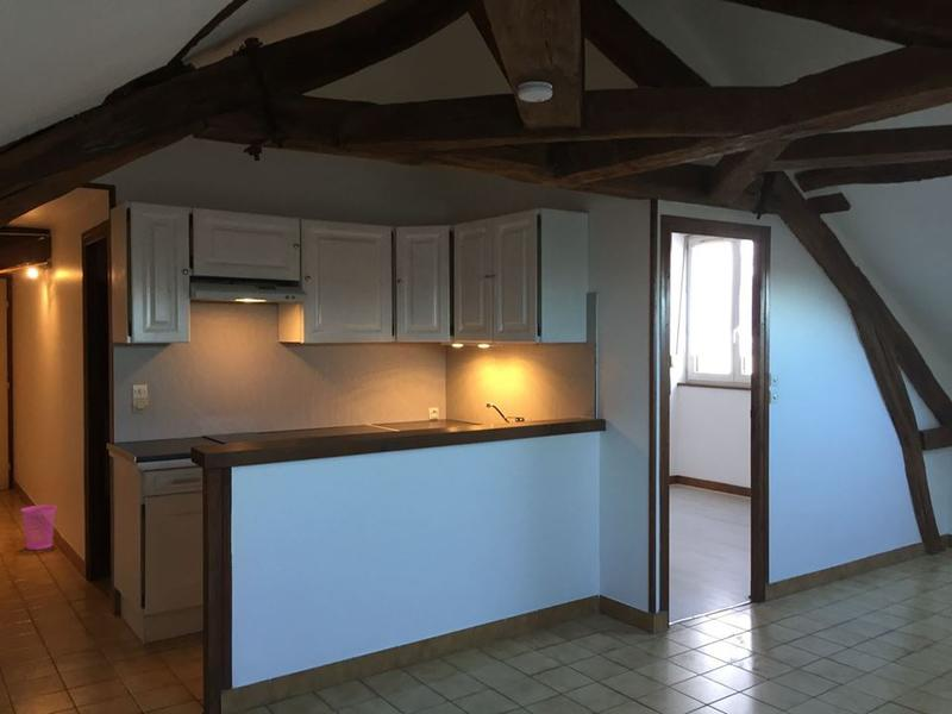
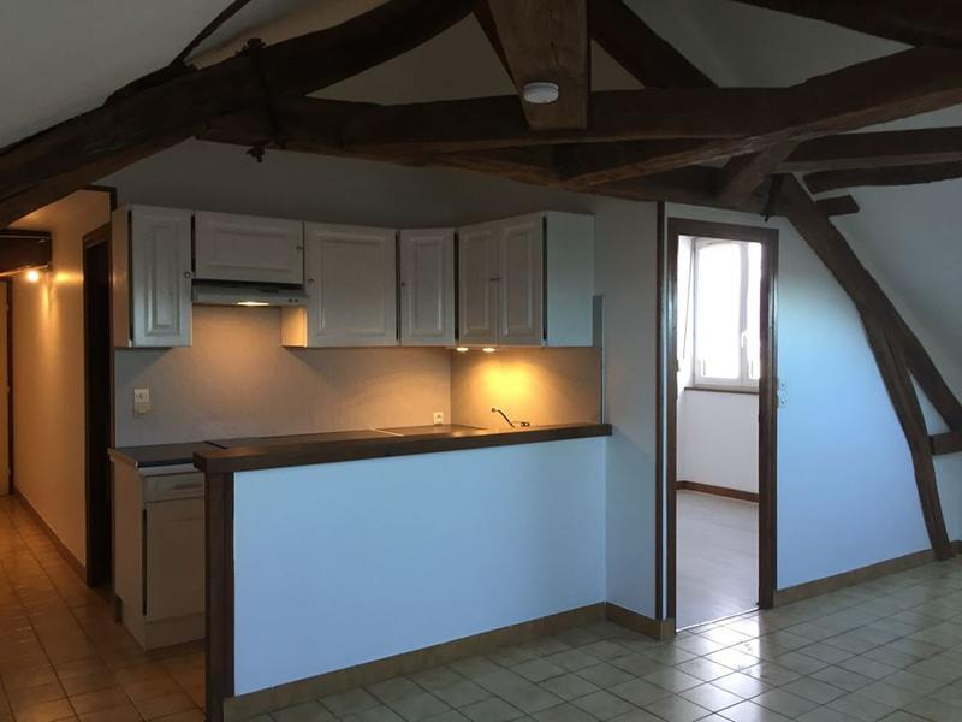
- waste basket [19,503,58,551]
